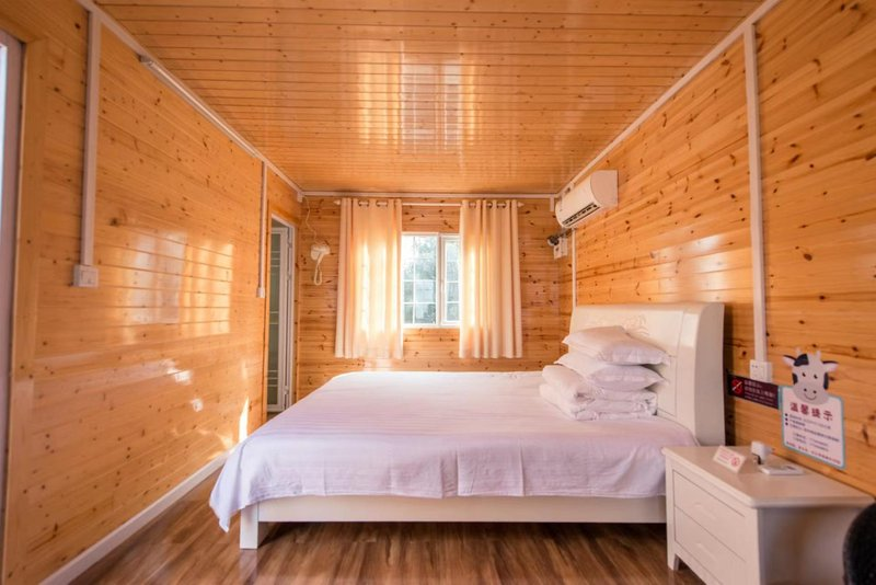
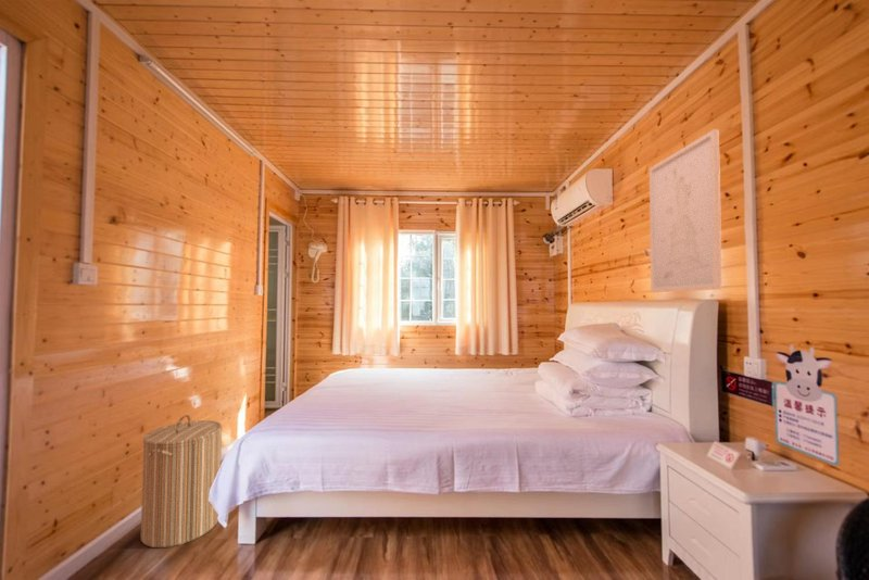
+ laundry hamper [140,414,224,549]
+ wall art [648,128,723,293]
